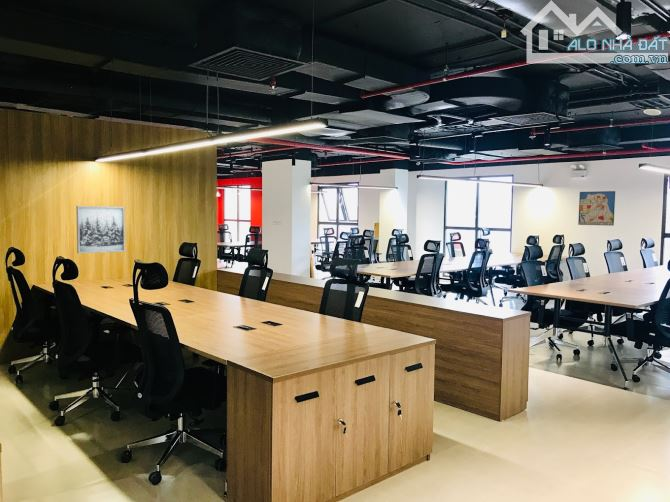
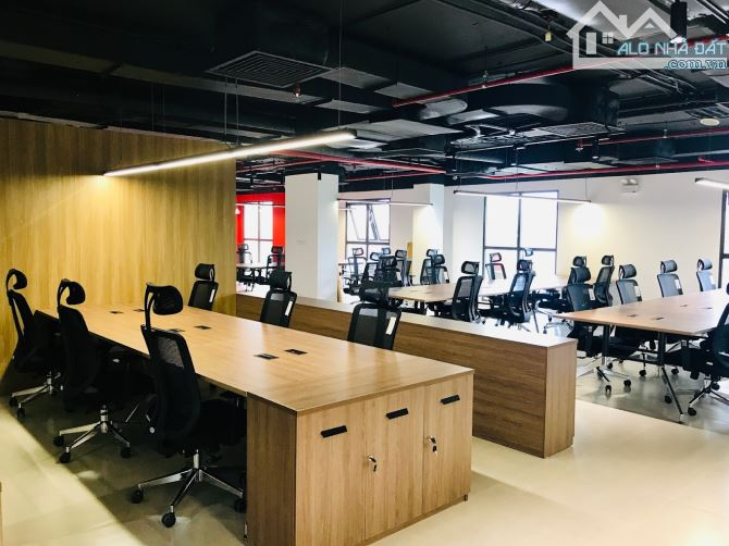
- wall art [75,205,126,254]
- wall art [577,190,616,227]
